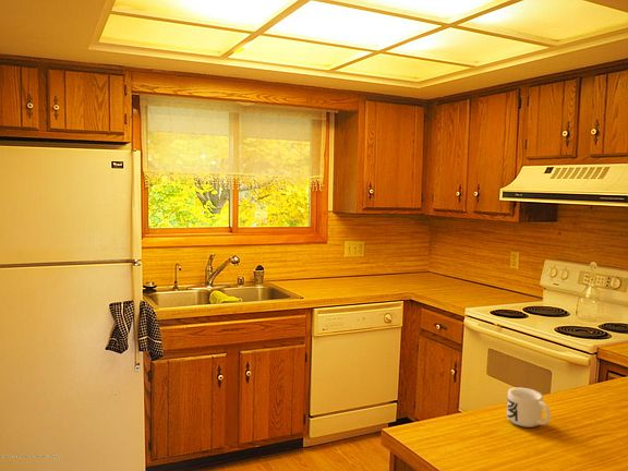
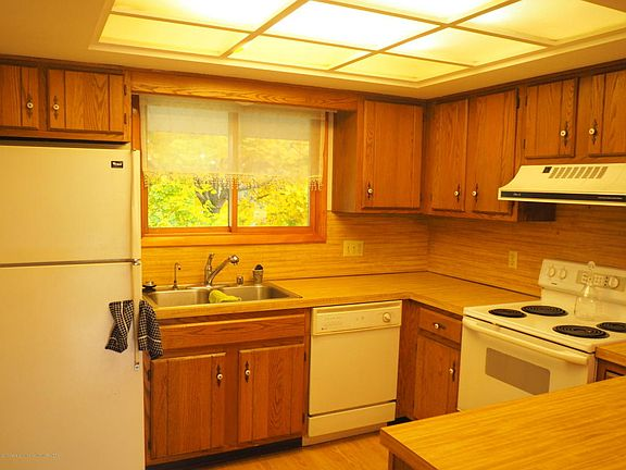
- mug [506,386,552,428]
